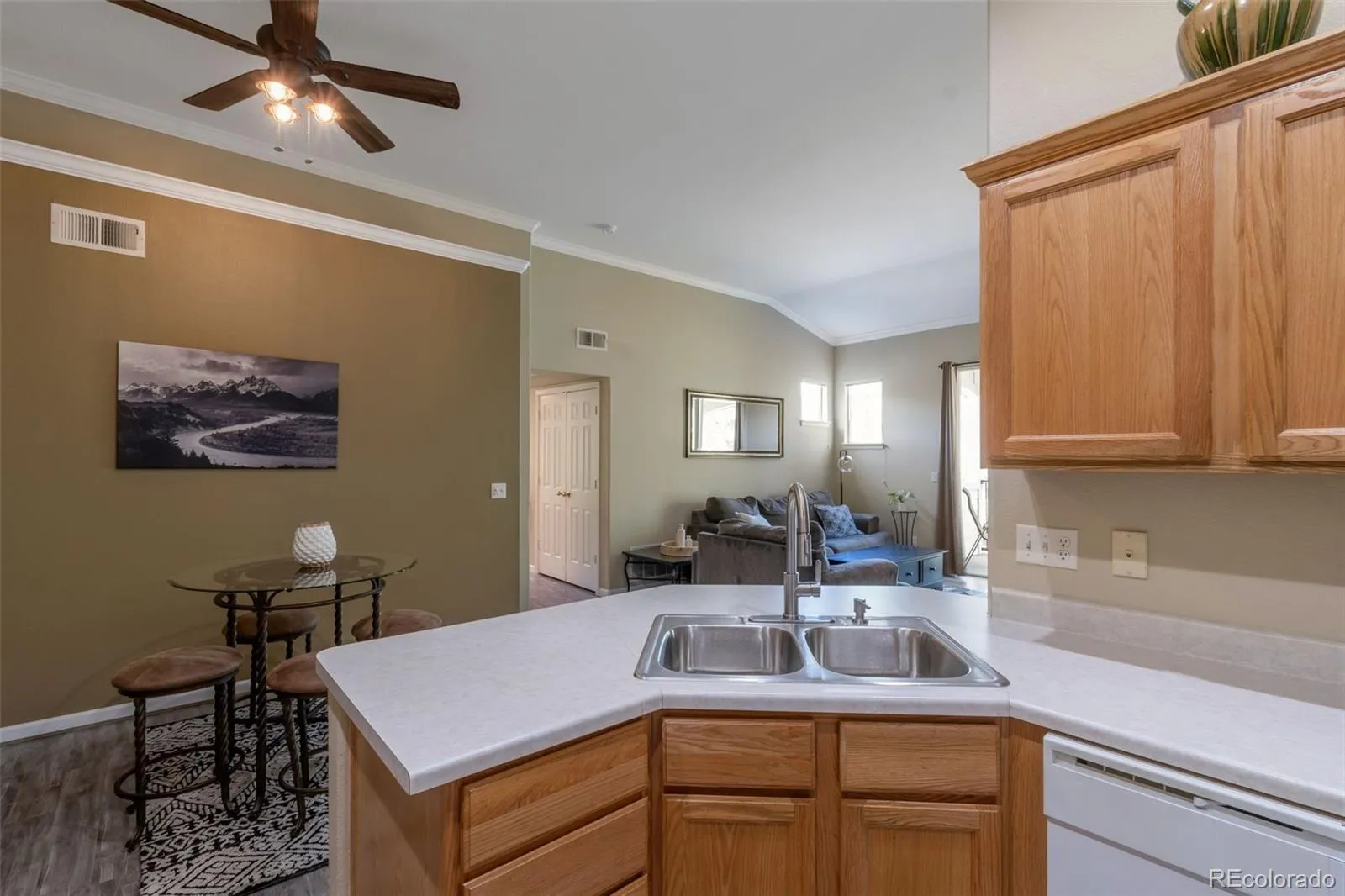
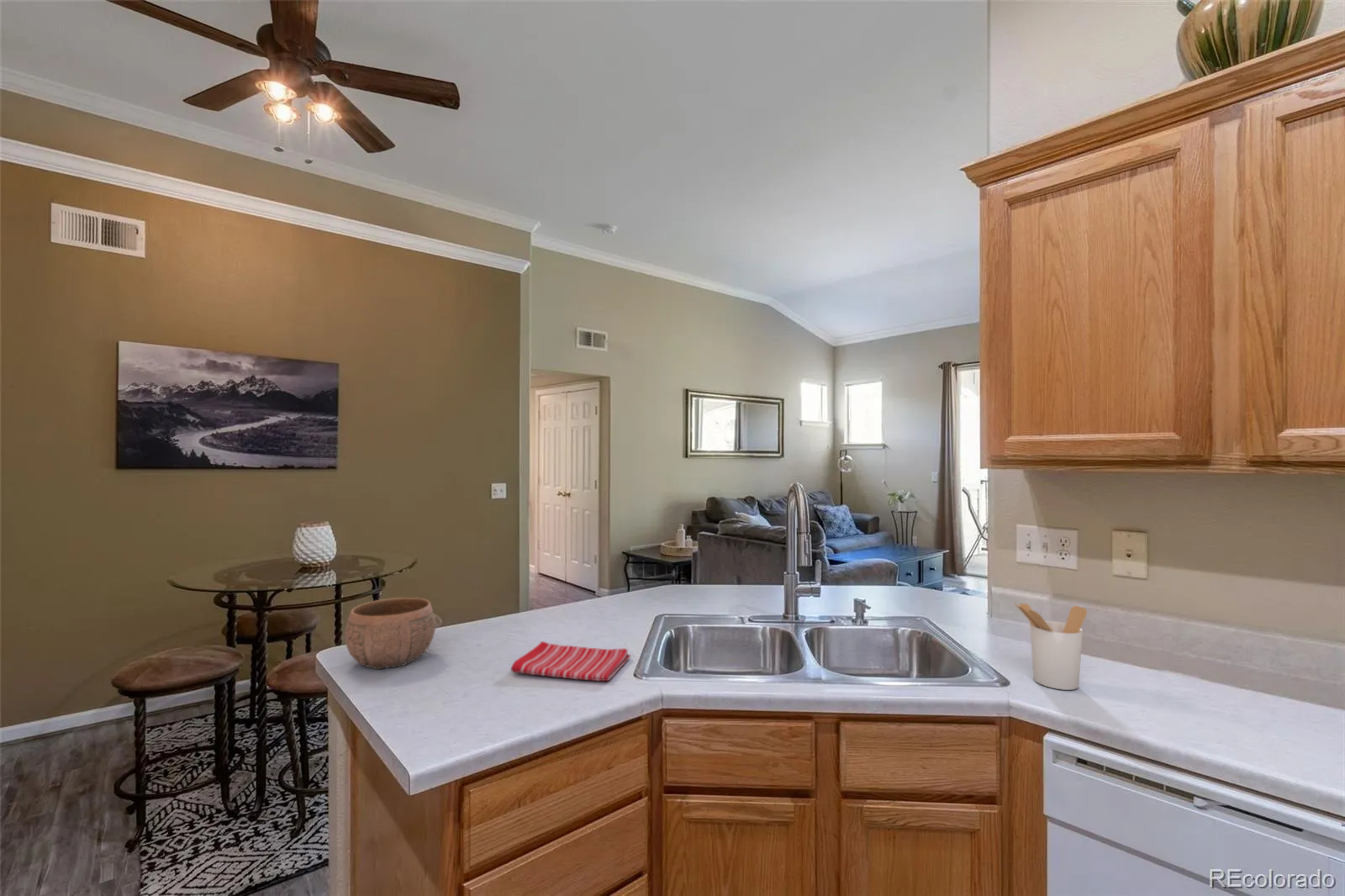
+ bowl [344,597,436,671]
+ dish towel [510,640,631,682]
+ utensil holder [1014,602,1088,691]
